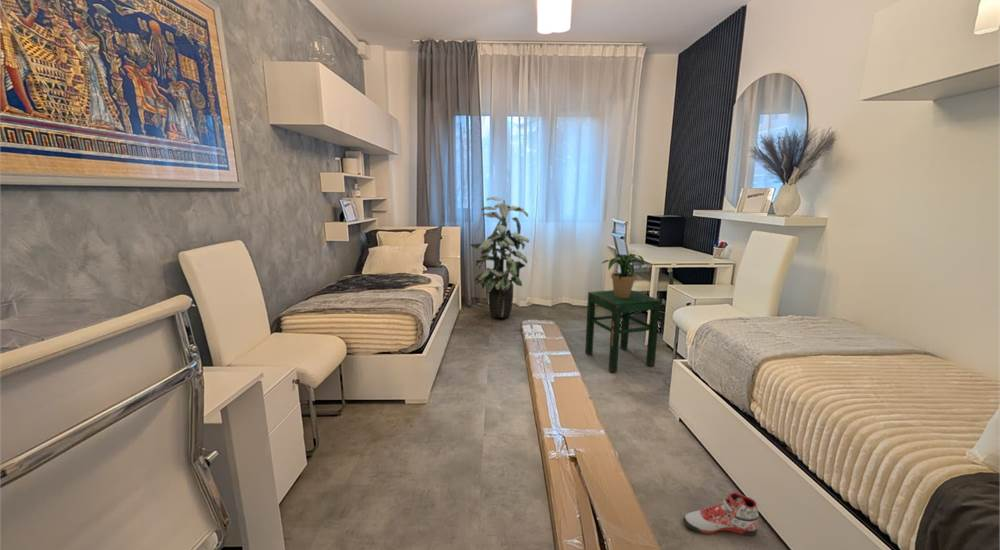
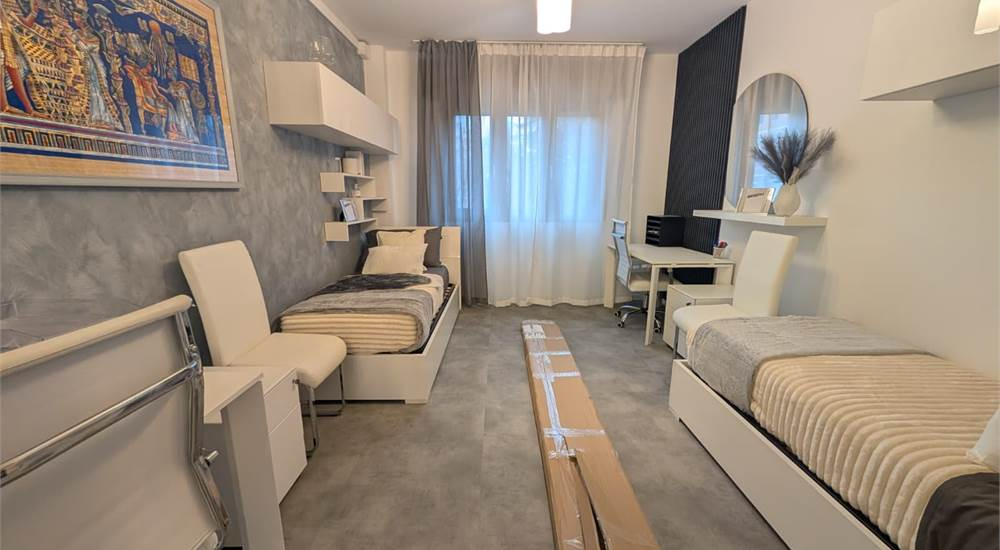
- stool [584,289,661,373]
- sneaker [682,492,759,537]
- potted plant [598,253,645,298]
- indoor plant [469,196,530,319]
